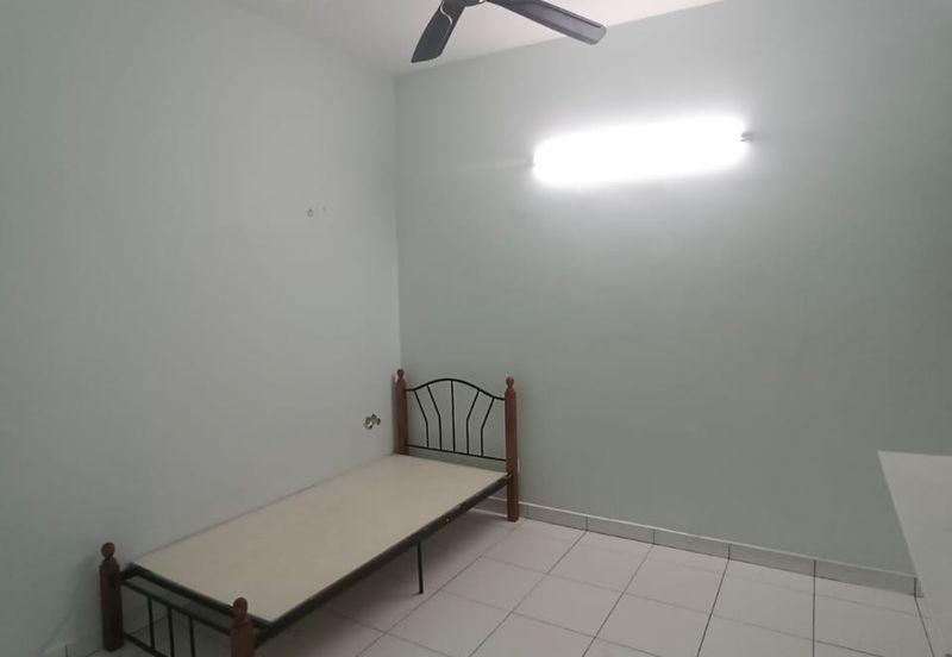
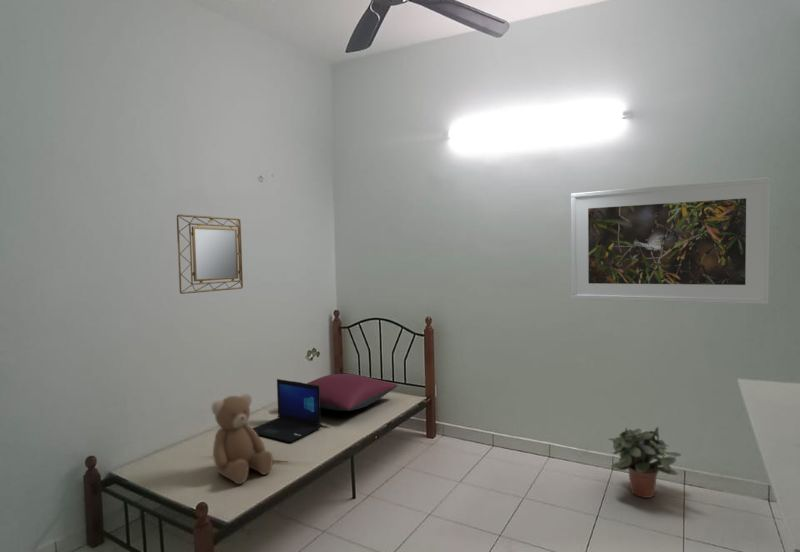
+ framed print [570,177,771,305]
+ pillow [306,373,398,412]
+ teddy bear [211,393,274,485]
+ home mirror [176,214,244,295]
+ potted plant [608,426,682,499]
+ laptop [252,378,322,444]
